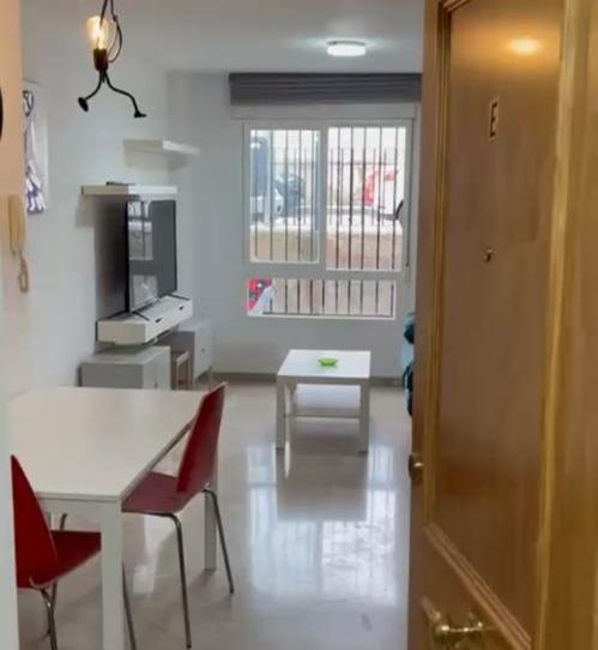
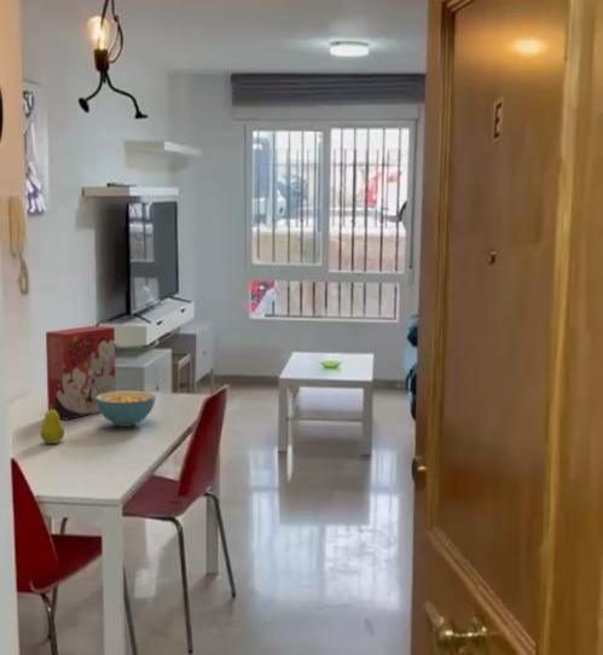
+ cereal box [45,324,117,421]
+ cereal bowl [95,389,157,428]
+ fruit [39,405,65,445]
